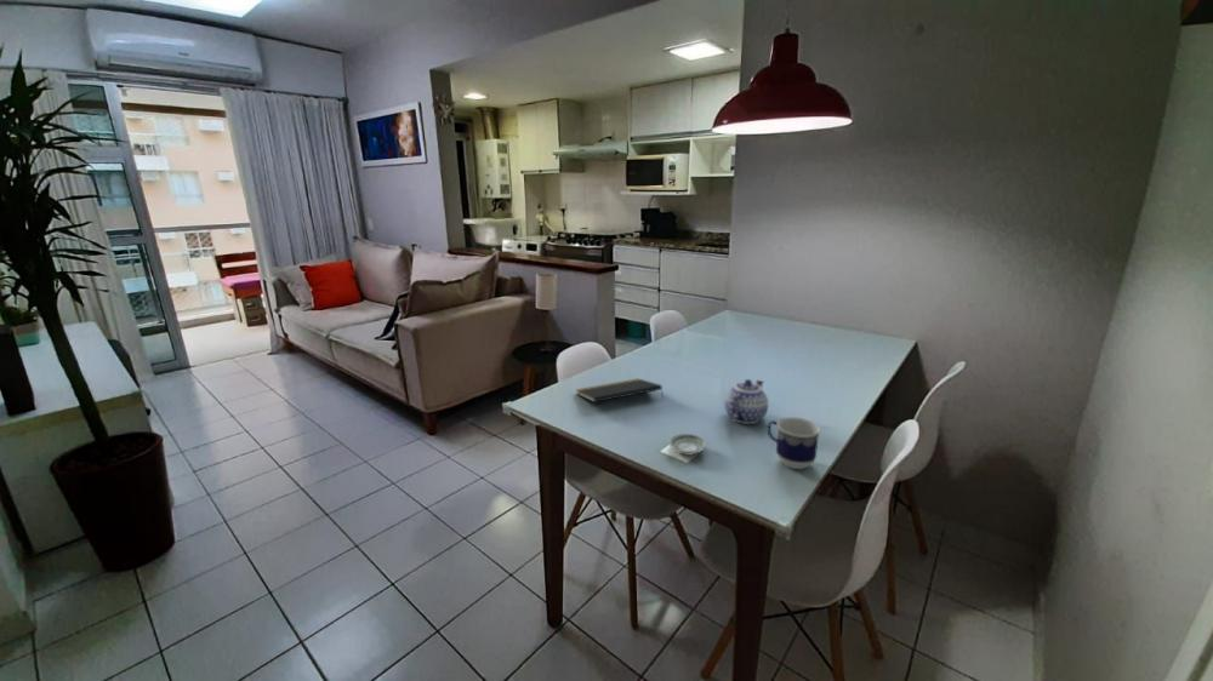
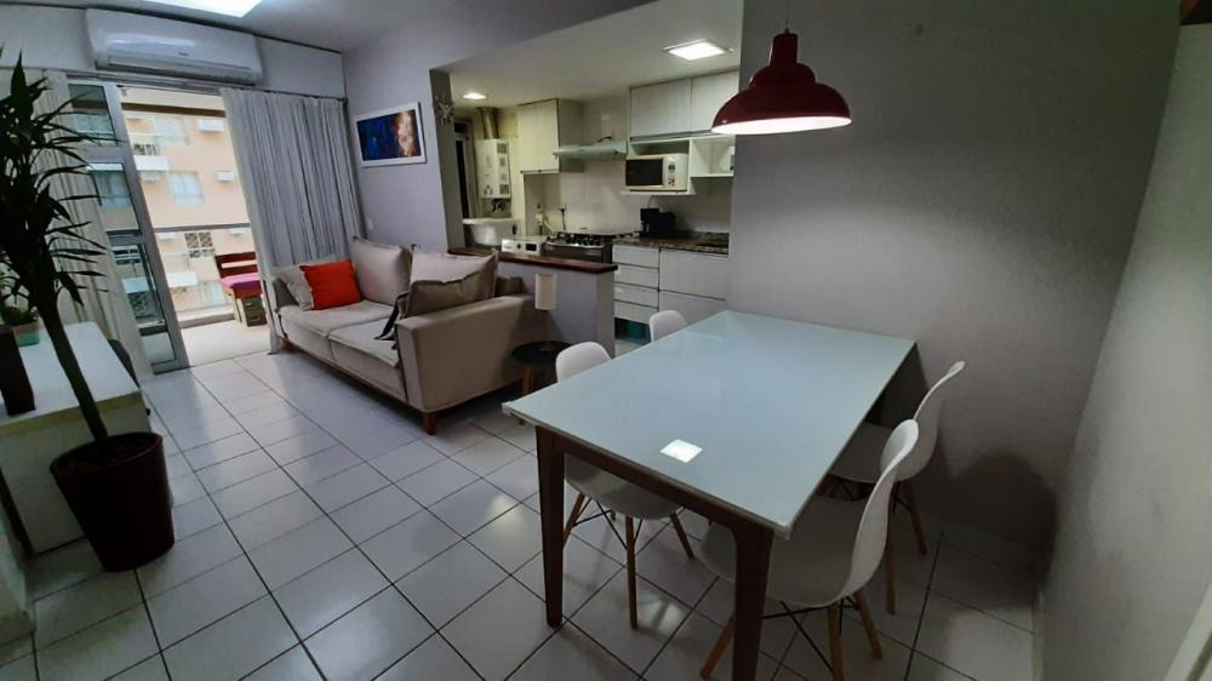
- saucer [667,433,708,457]
- teapot [724,378,769,425]
- notepad [575,377,665,404]
- cup [767,416,821,470]
